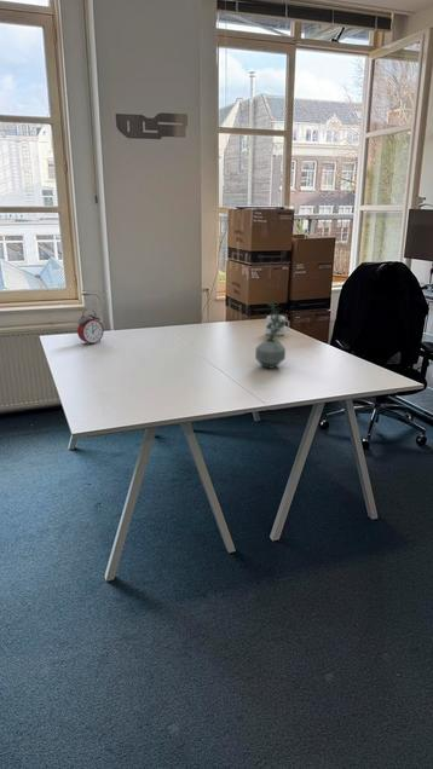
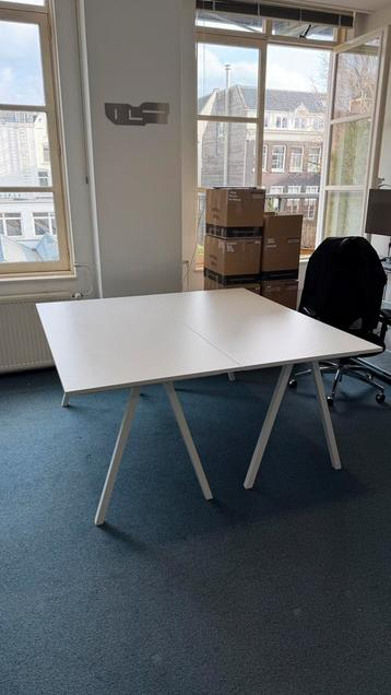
- potted plant [254,299,287,370]
- alarm clock [76,308,105,346]
- mug [265,314,290,336]
